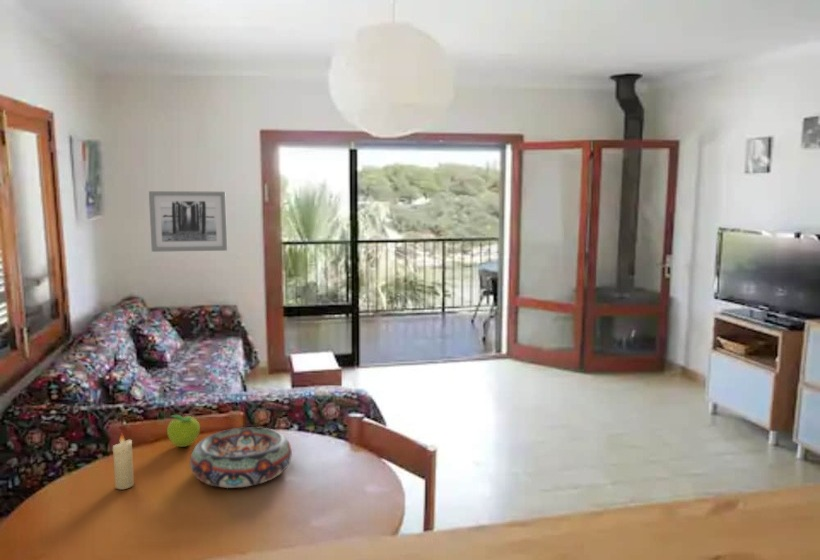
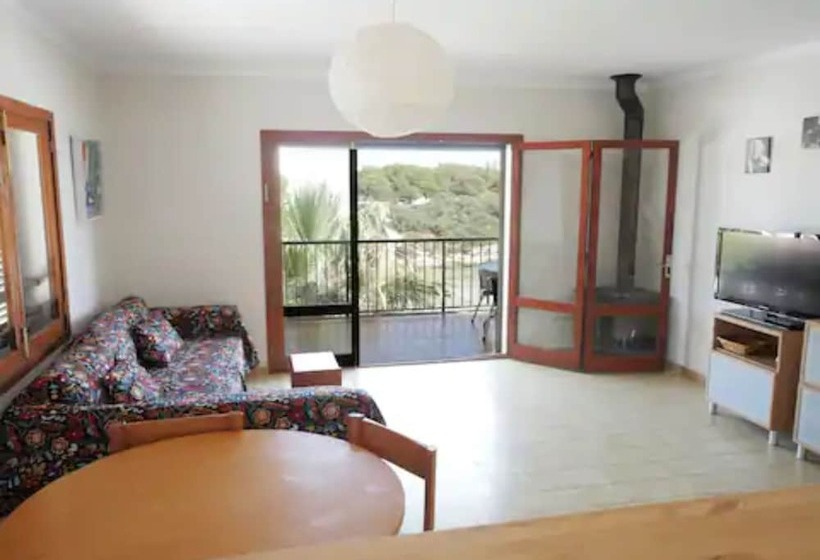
- wall art [148,190,228,253]
- candle [112,433,135,490]
- decorative bowl [189,426,293,489]
- fruit [166,414,201,448]
